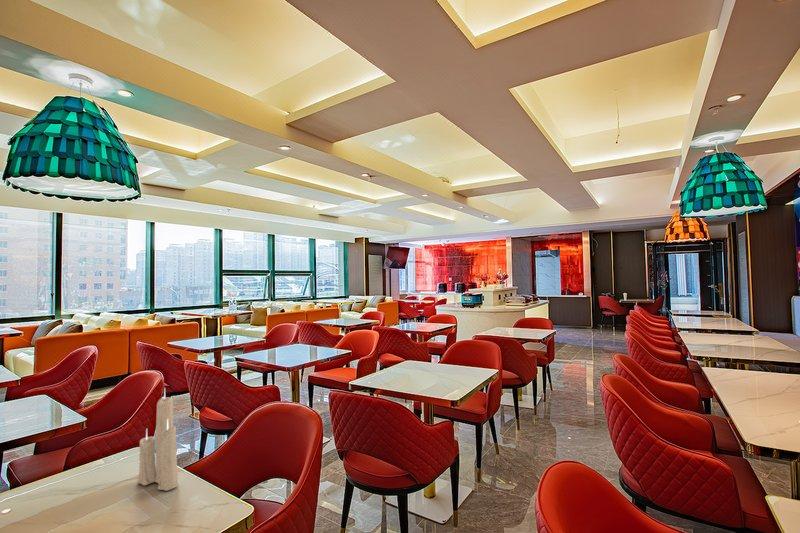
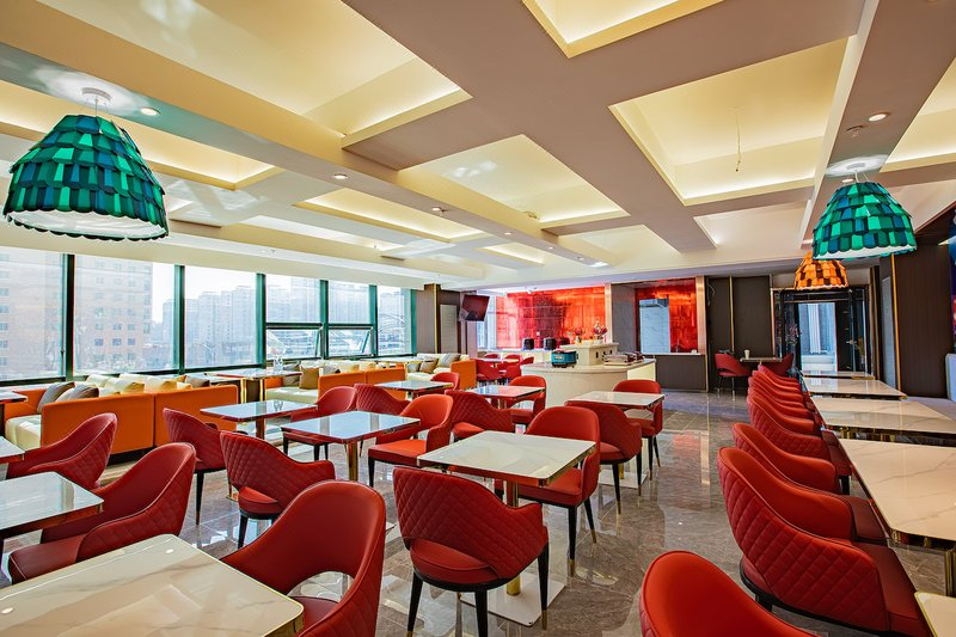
- candle [136,388,180,492]
